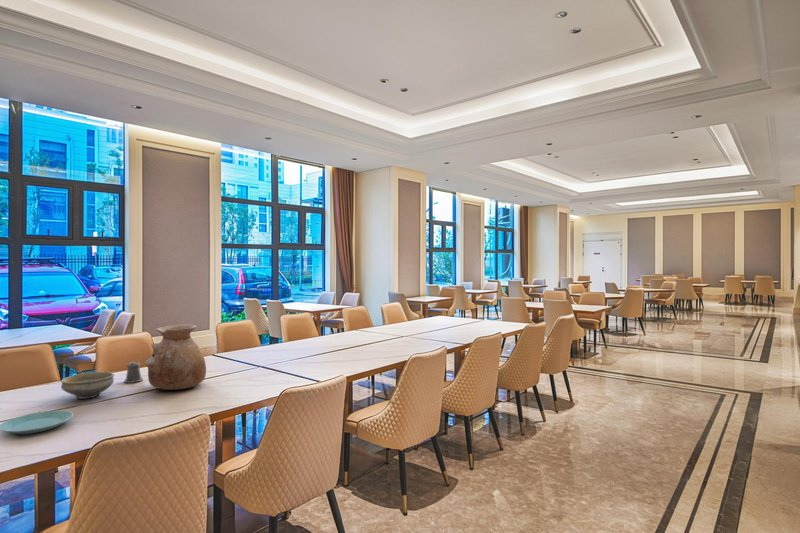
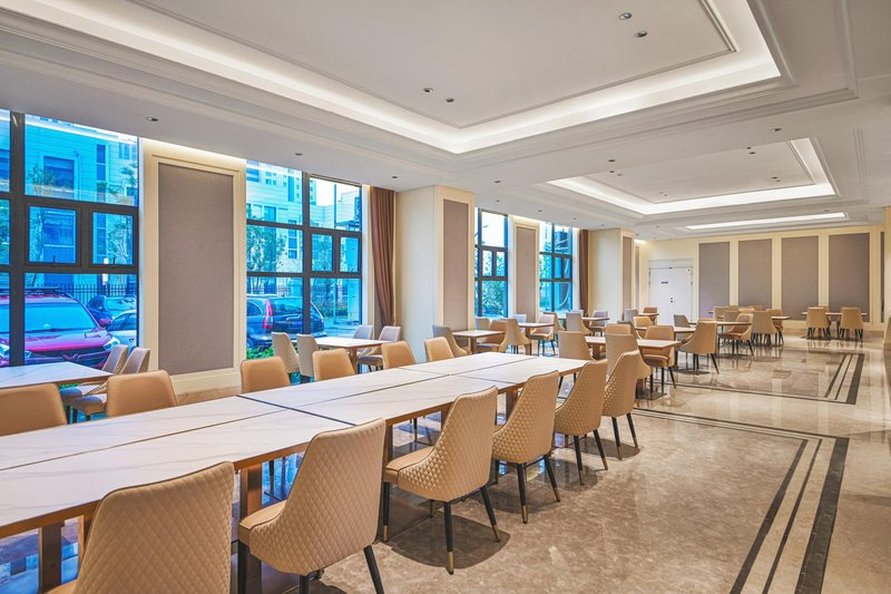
- vase [143,324,207,391]
- plate [0,410,74,435]
- pepper shaker [123,361,144,384]
- bowl [60,371,115,400]
